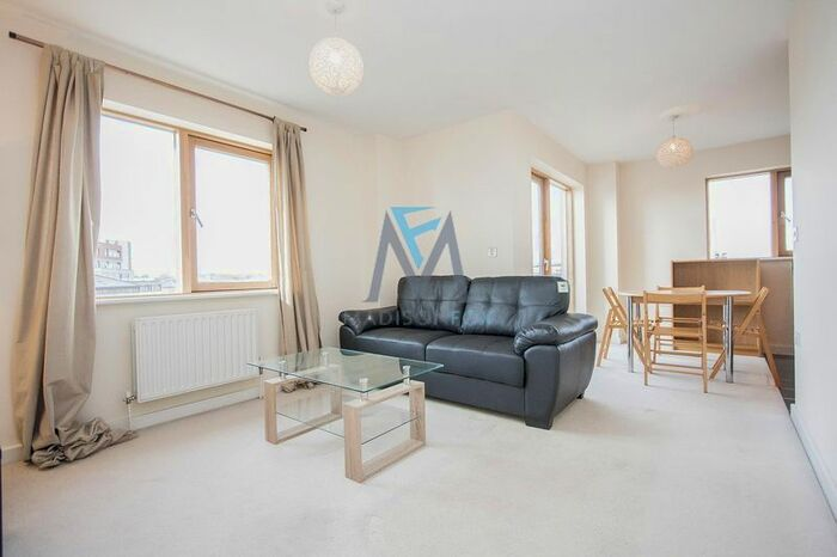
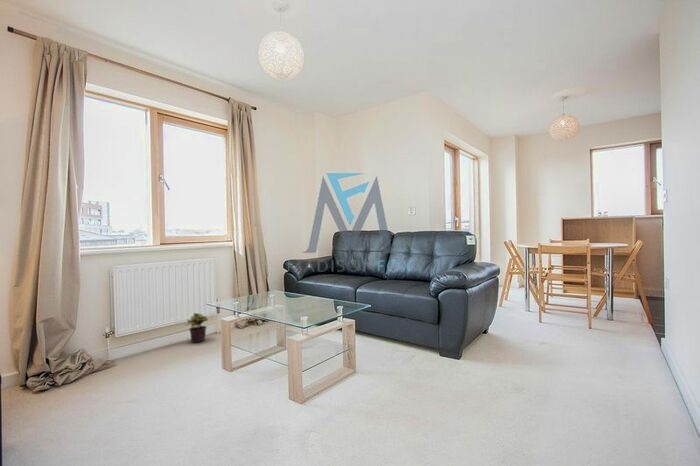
+ potted plant [183,312,209,343]
